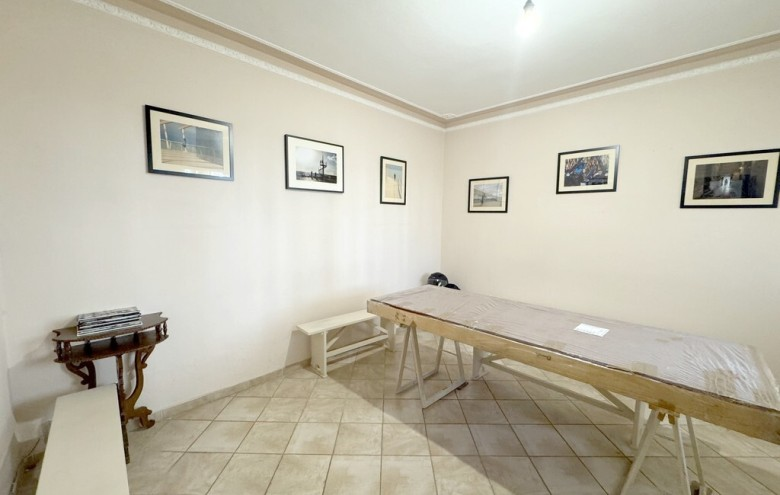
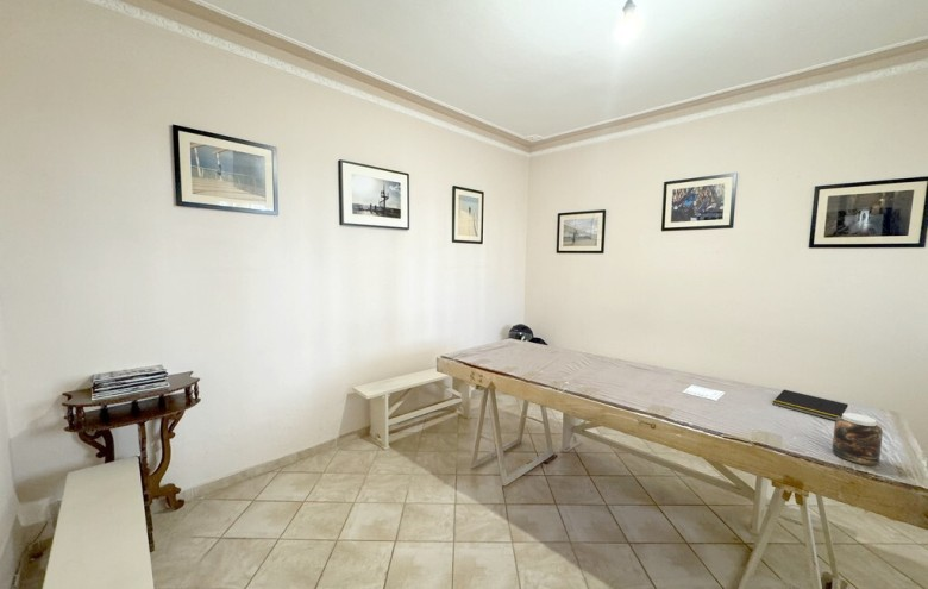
+ jar [830,412,884,466]
+ notepad [771,389,849,421]
